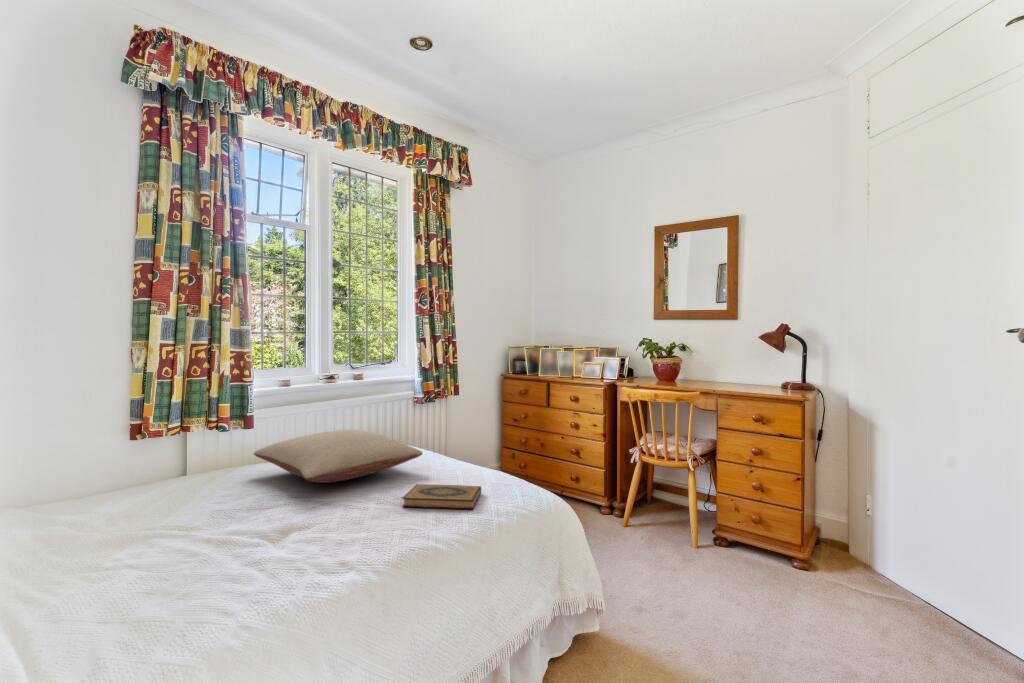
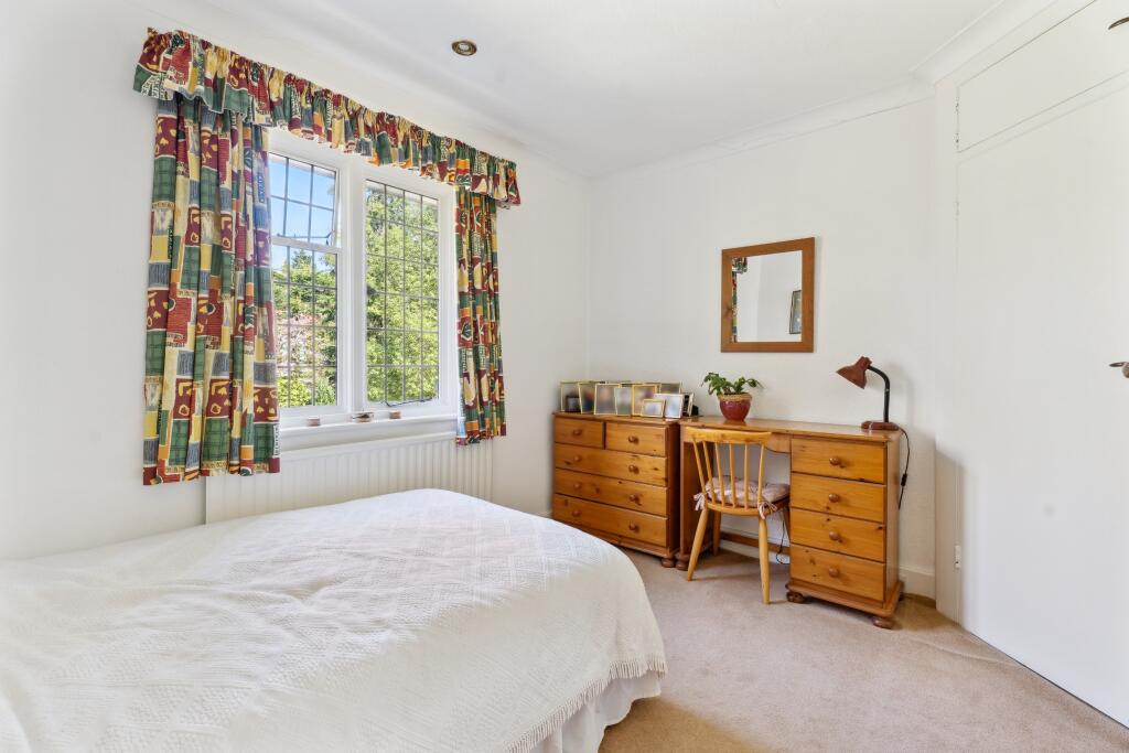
- hardback book [401,483,482,510]
- pillow [253,428,424,484]
